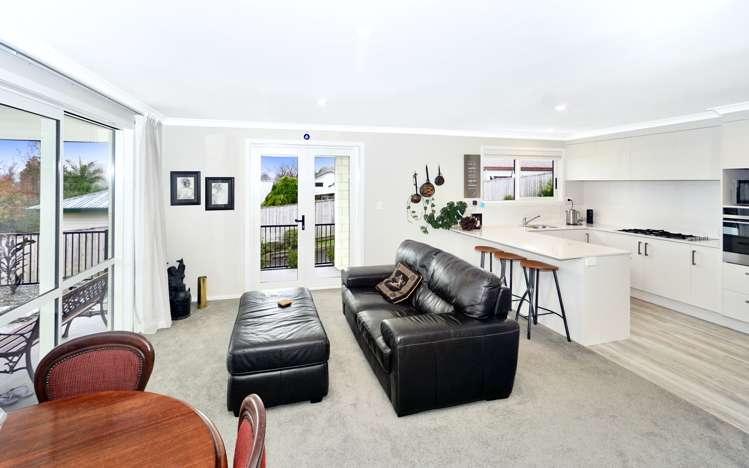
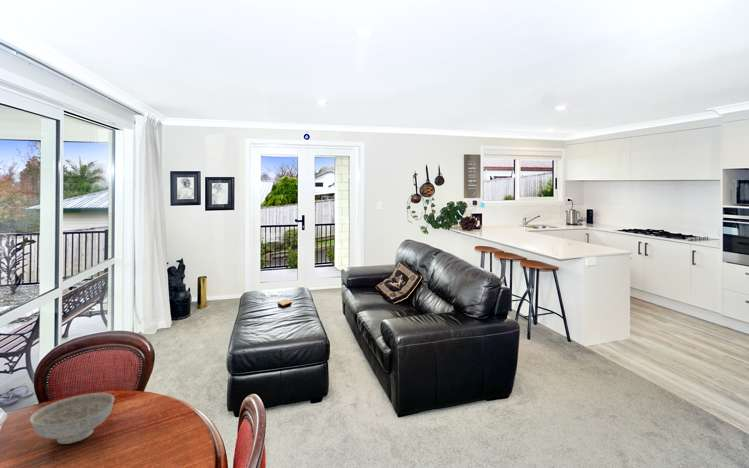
+ decorative bowl [29,392,115,445]
